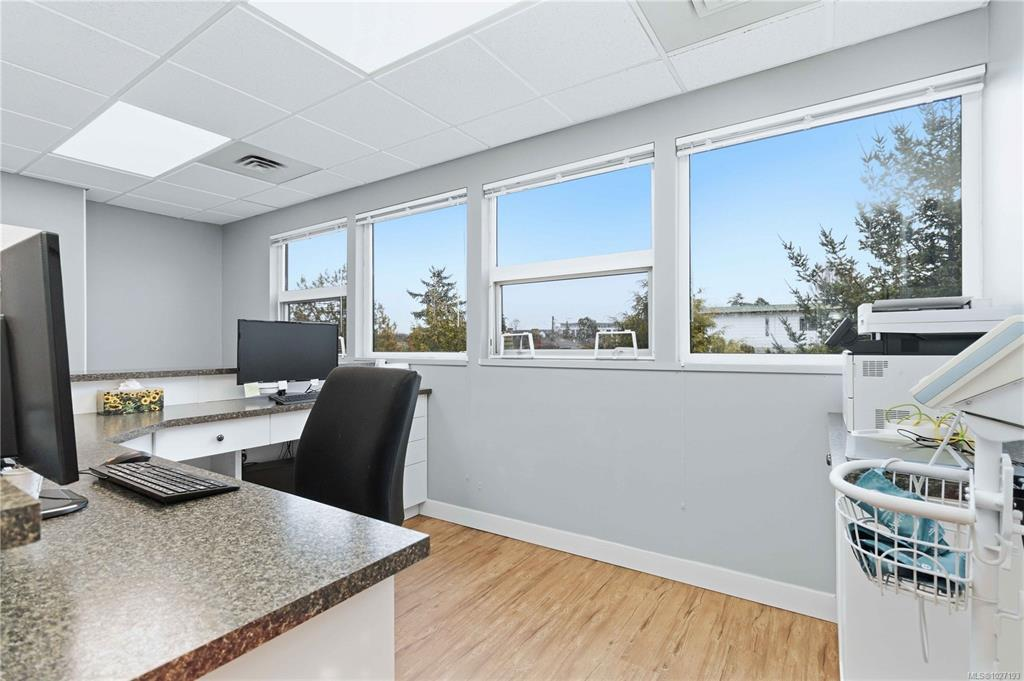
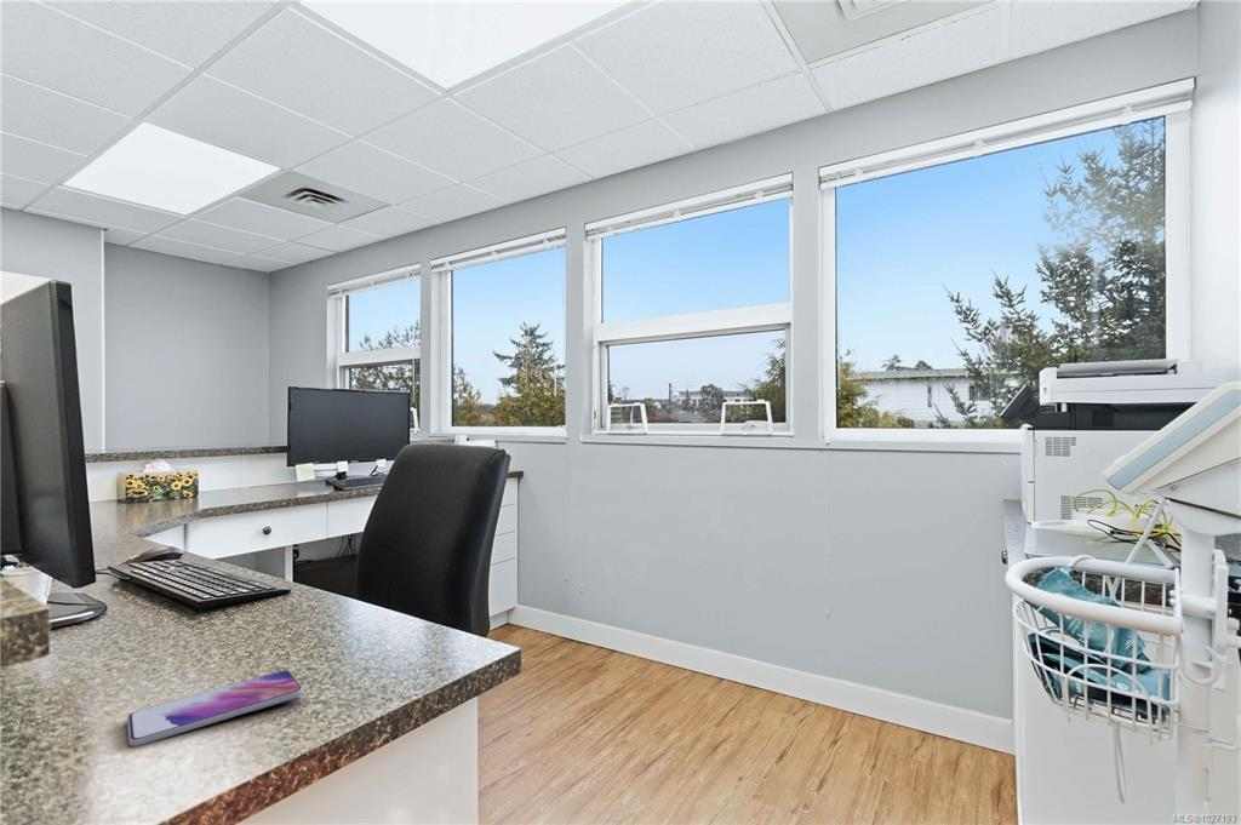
+ smartphone [126,669,304,747]
